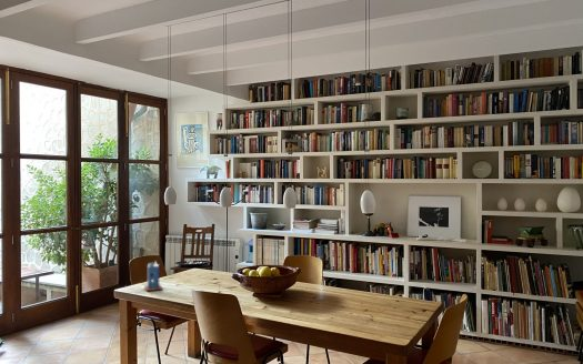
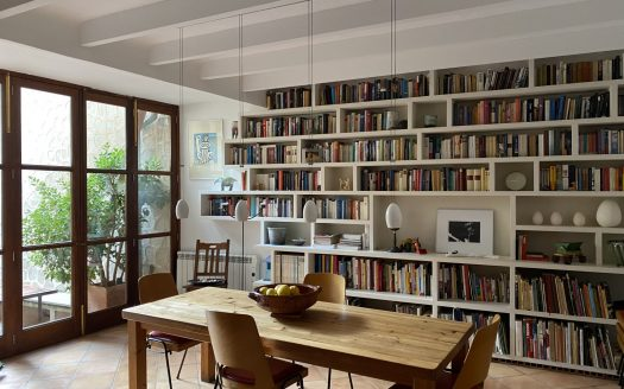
- candle [143,260,164,292]
